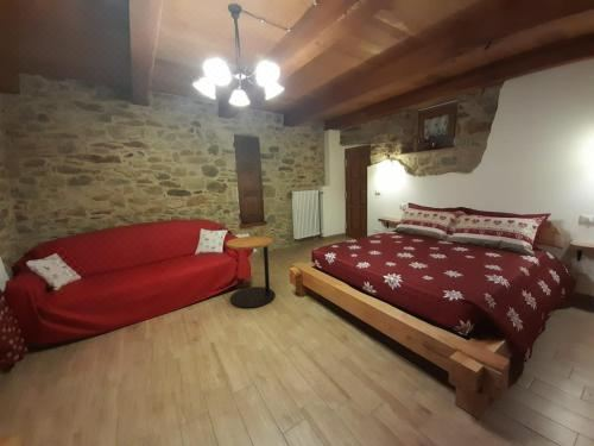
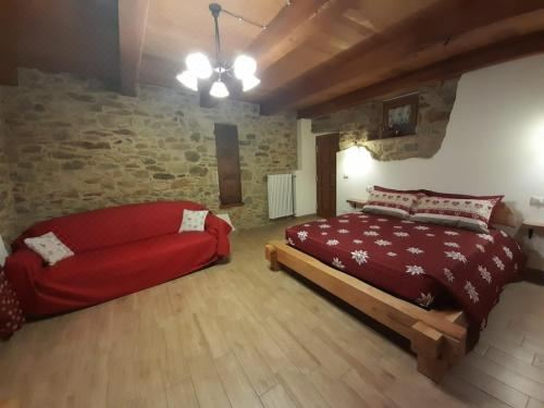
- side table [225,235,277,309]
